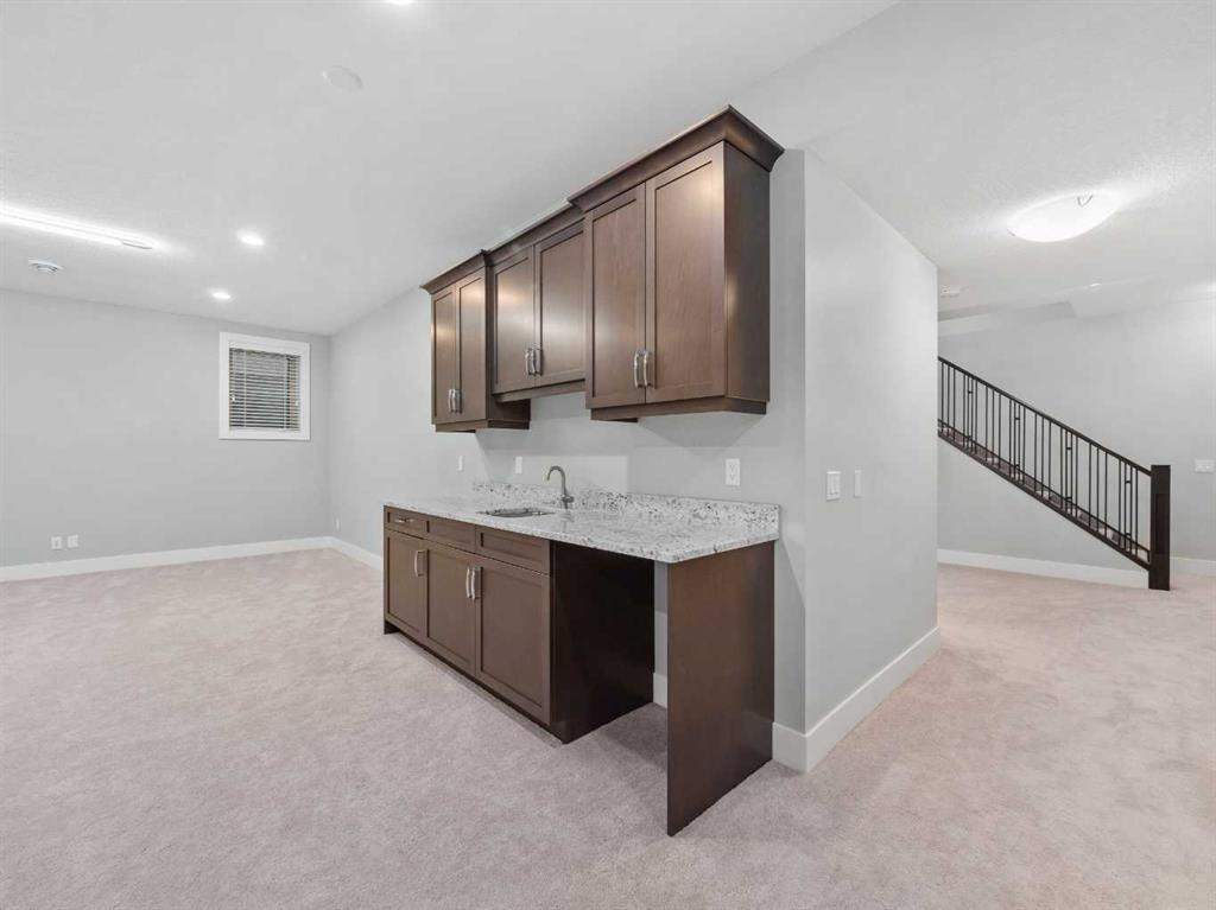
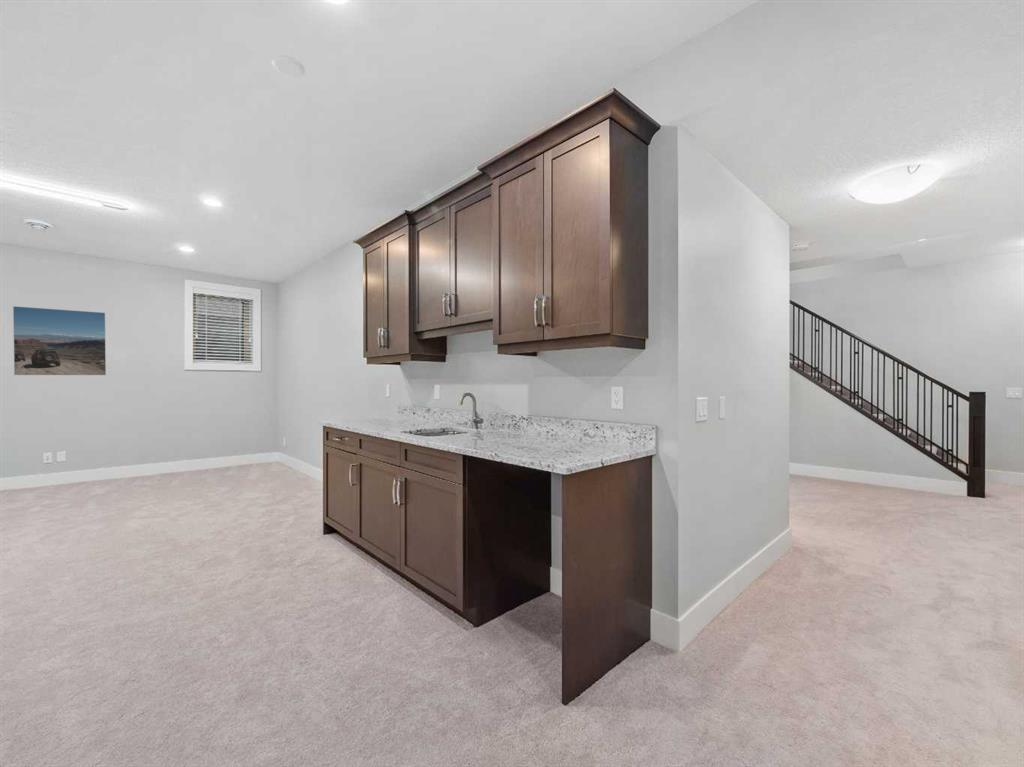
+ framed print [12,305,107,376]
